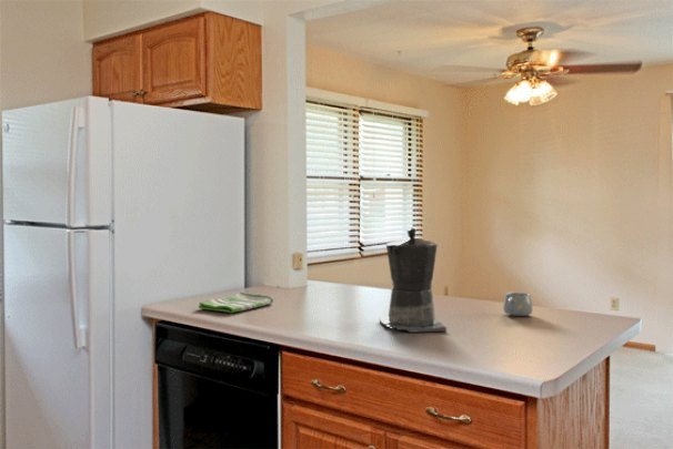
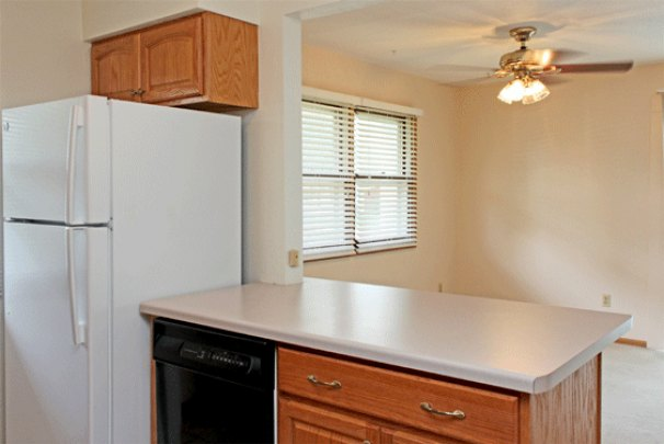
- coffee maker [379,227,448,334]
- dish towel [198,290,274,314]
- mug [502,292,533,317]
